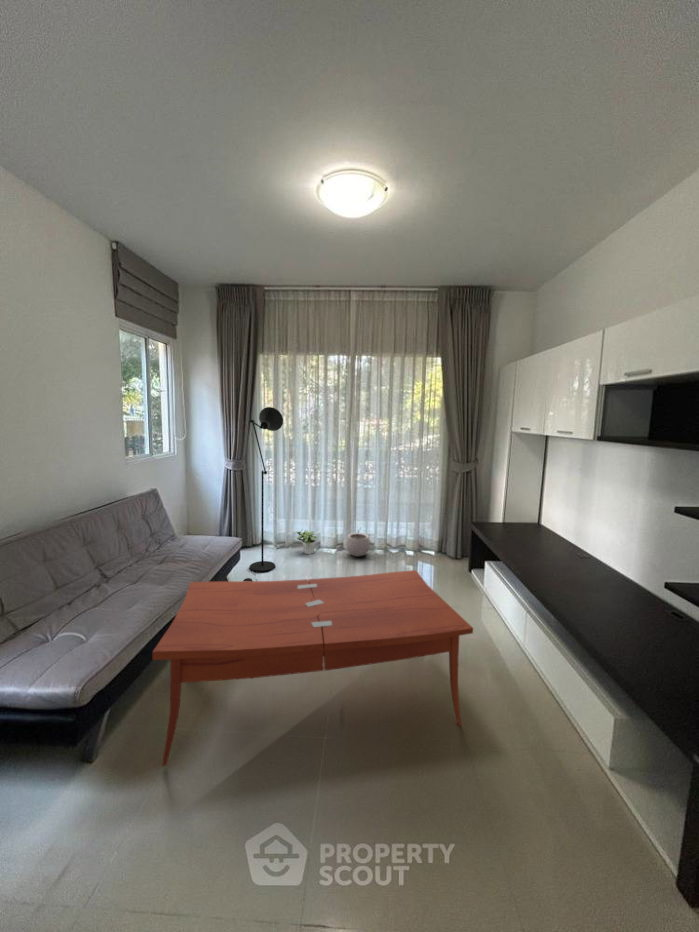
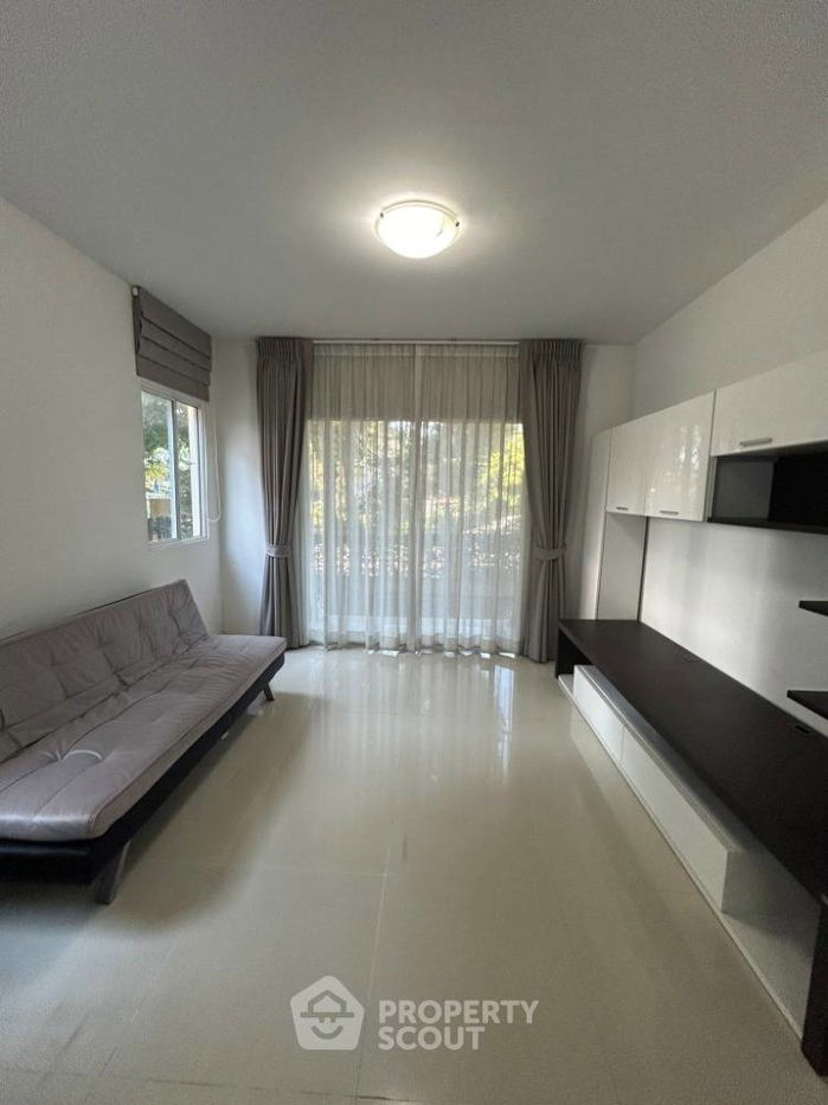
- plant pot [345,527,371,557]
- potted plant [295,529,319,555]
- coffee table [152,569,474,767]
- floor lamp [242,406,284,581]
